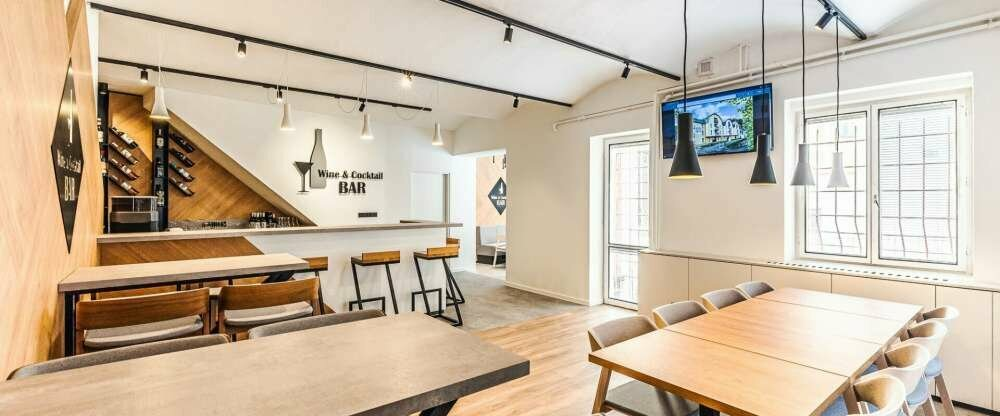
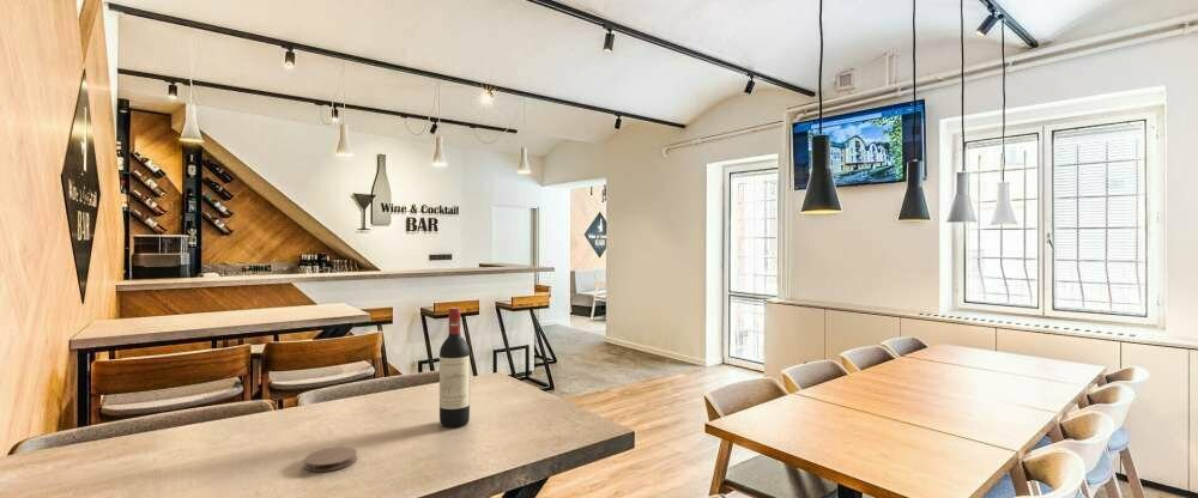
+ wine bottle [438,306,471,429]
+ coaster [303,445,358,473]
